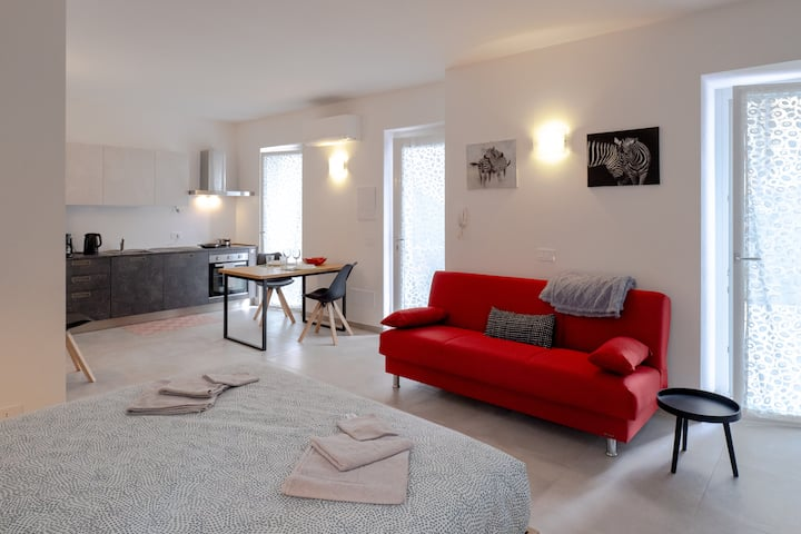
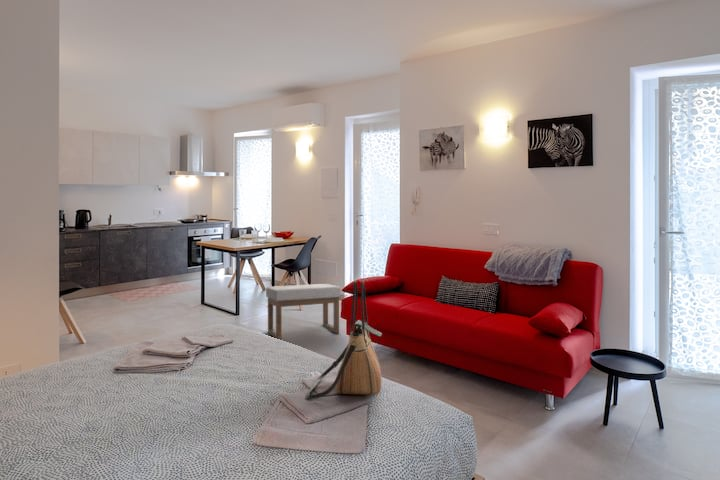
+ tote bag [305,280,383,400]
+ ottoman [265,283,342,340]
